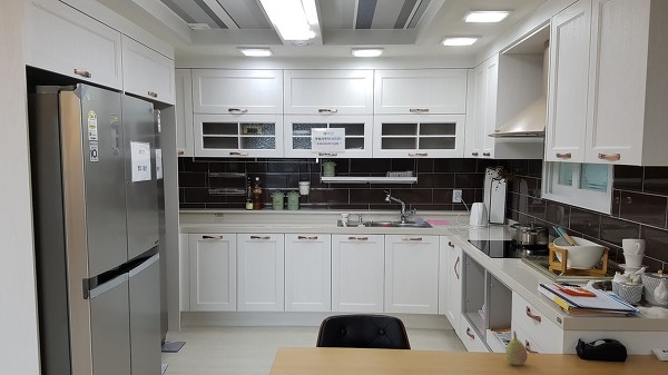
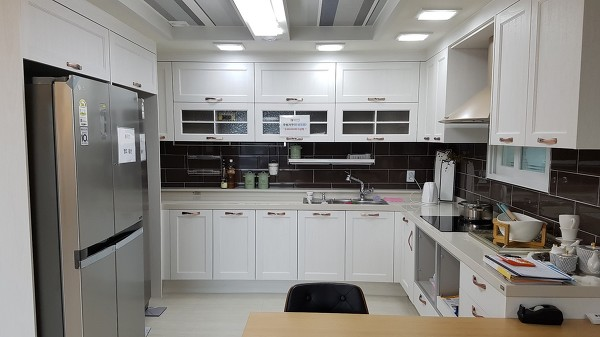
- fruit [504,330,529,366]
